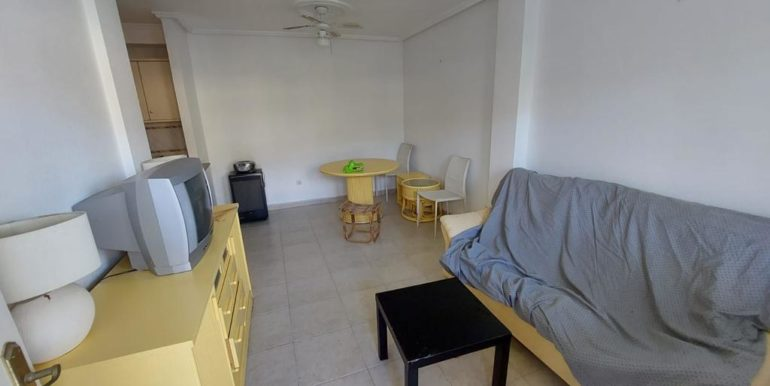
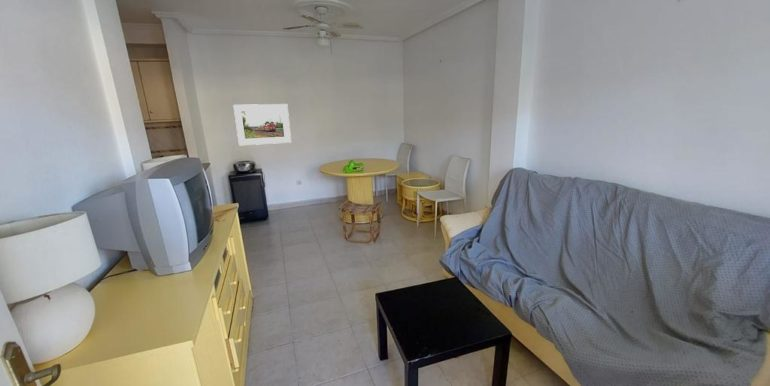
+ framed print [232,103,292,146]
